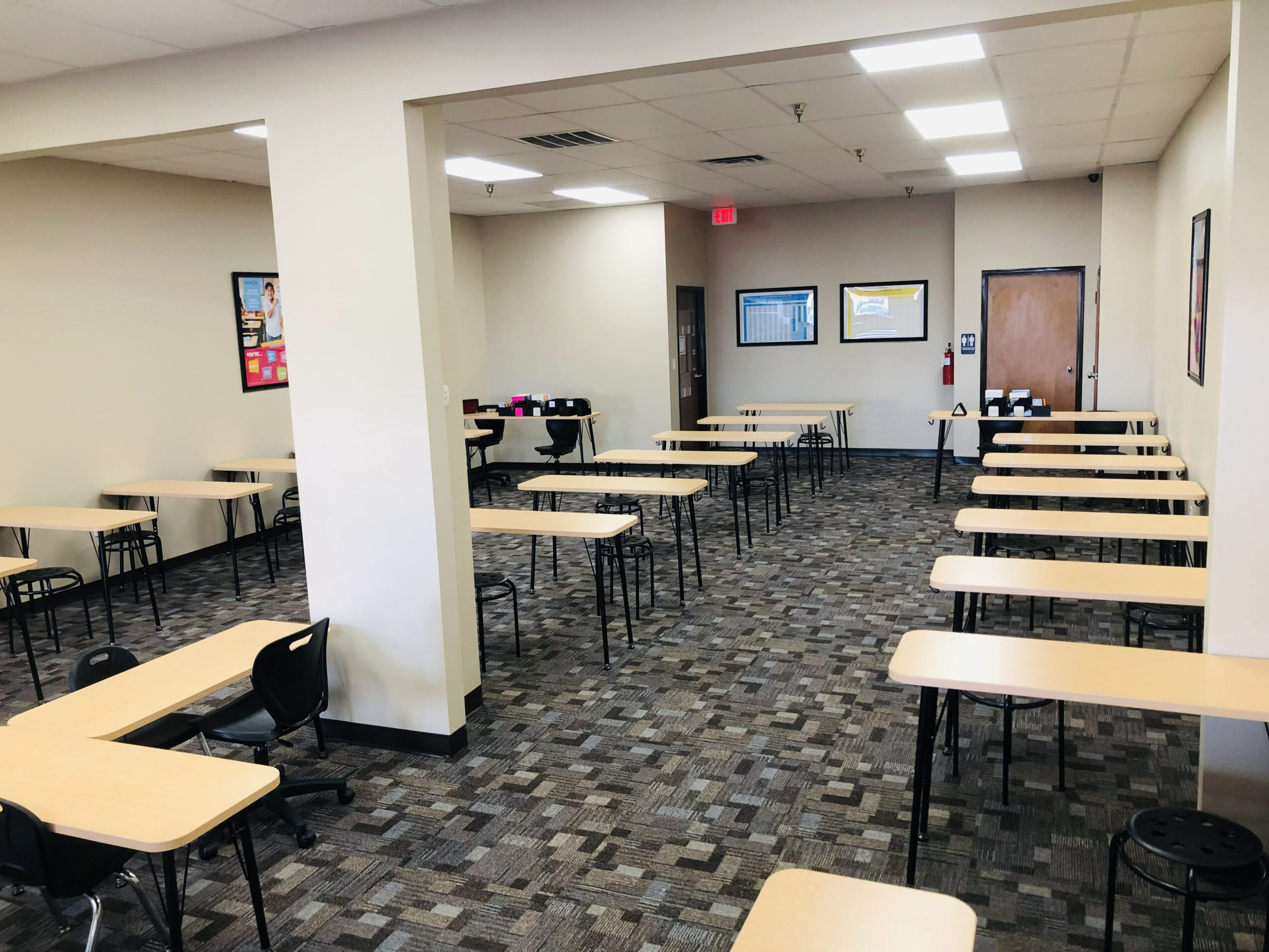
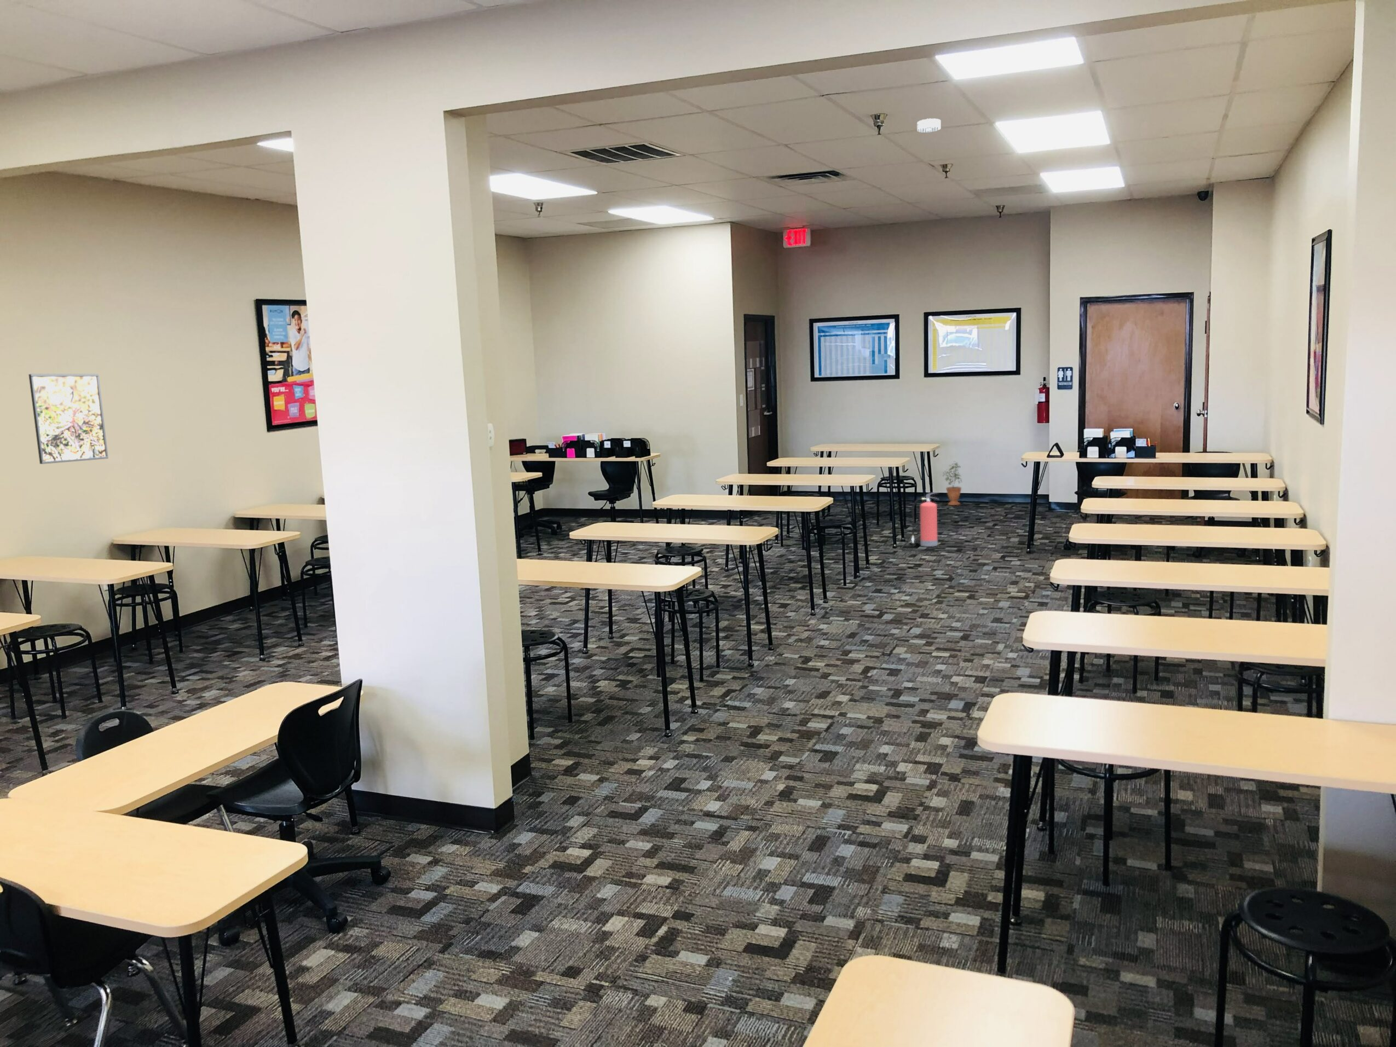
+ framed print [28,373,109,465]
+ smoke detector [916,118,942,133]
+ fire extinguisher [911,491,939,548]
+ potted plant [942,461,963,506]
